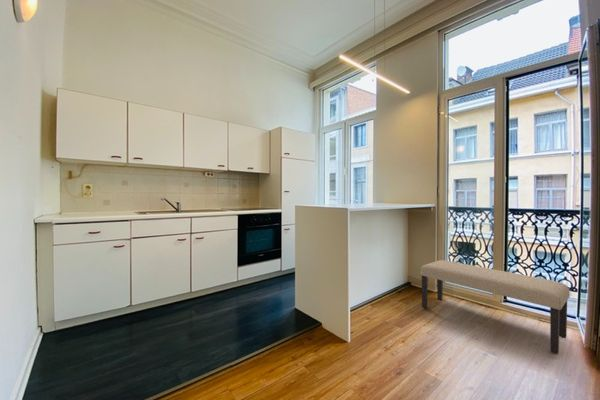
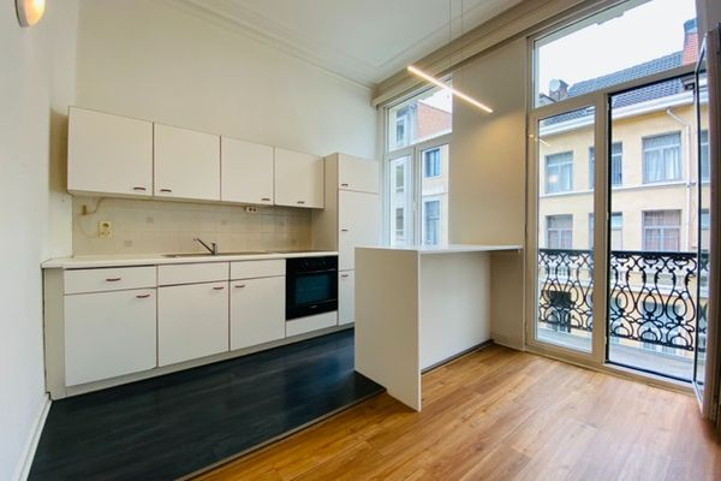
- bench [419,259,571,355]
